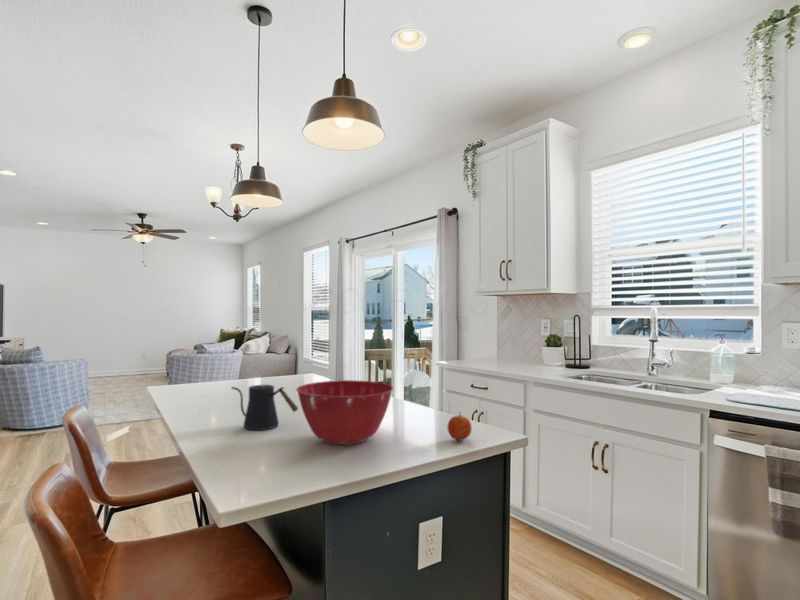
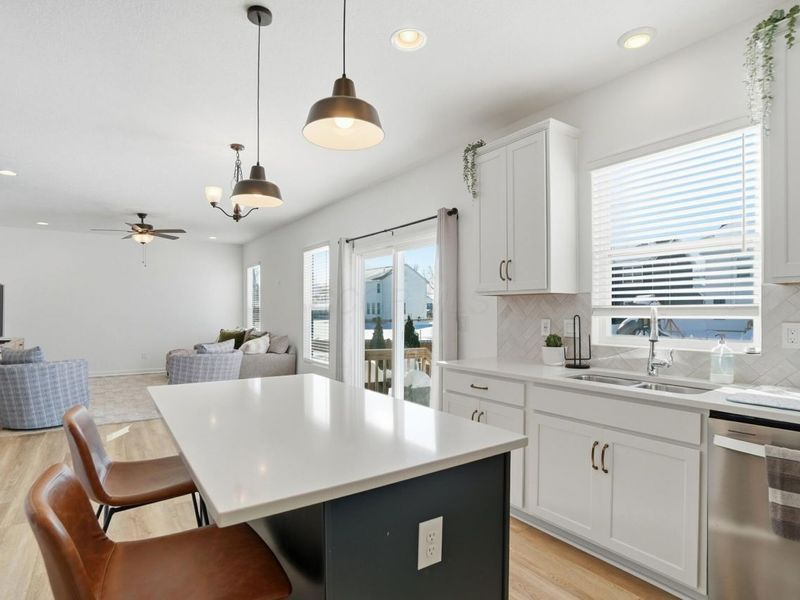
- kettle [230,384,299,431]
- mixing bowl [295,379,394,446]
- fruit [447,411,473,442]
